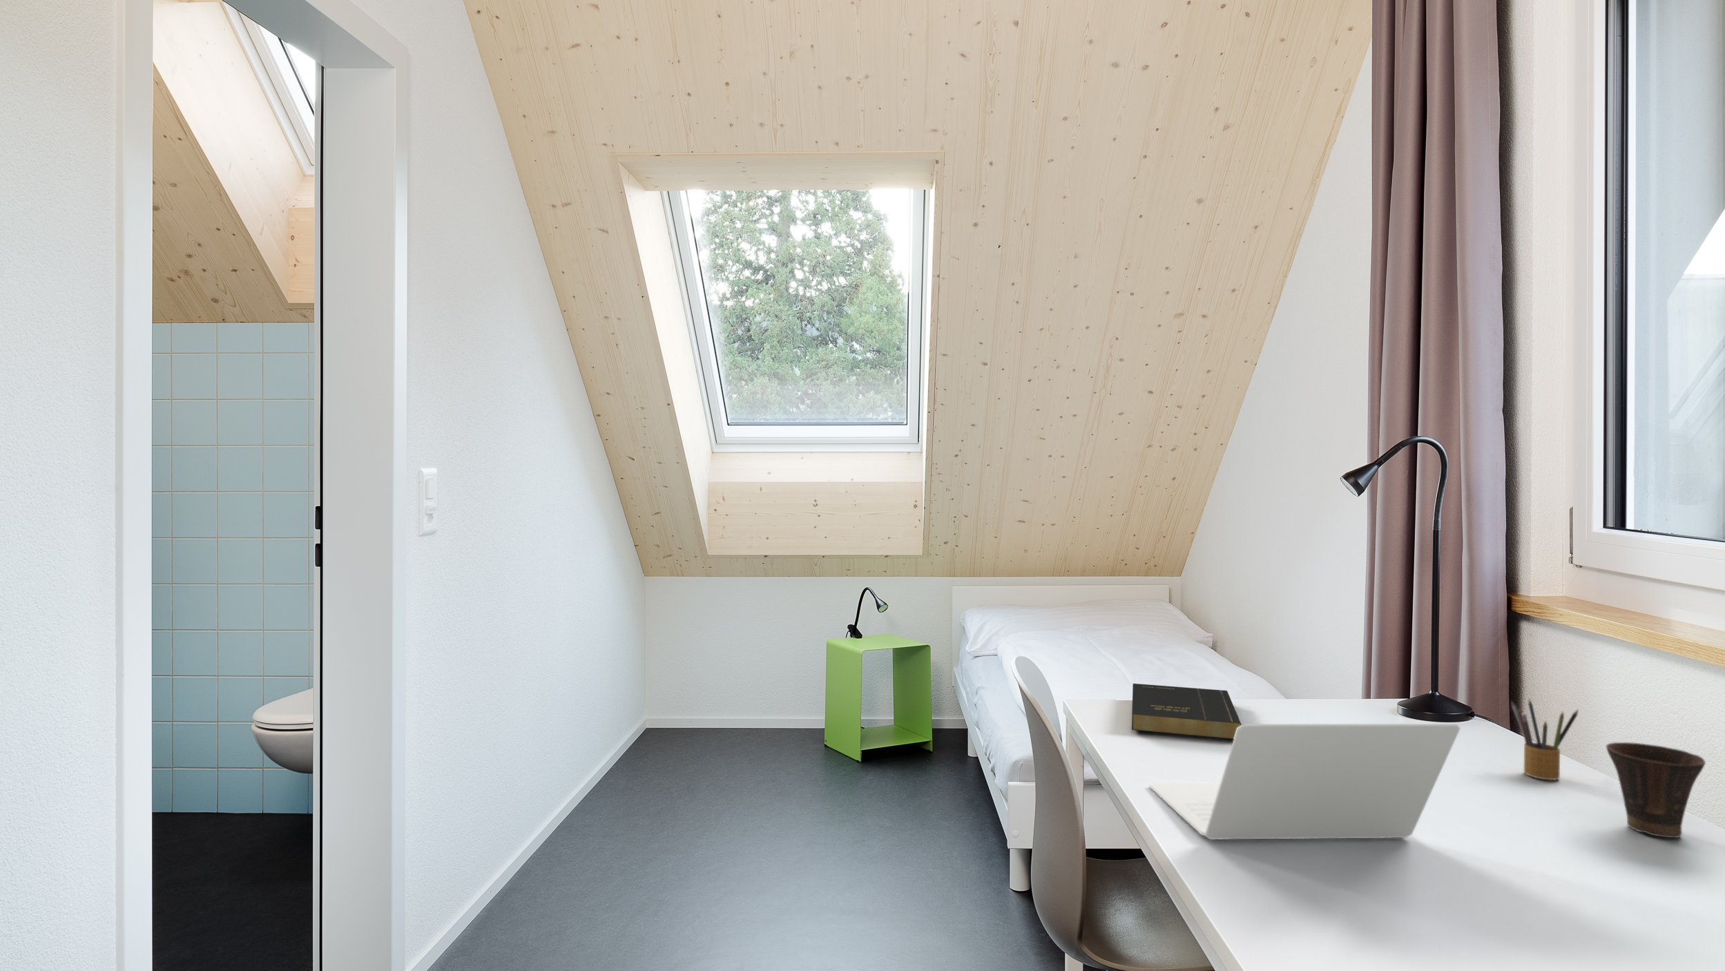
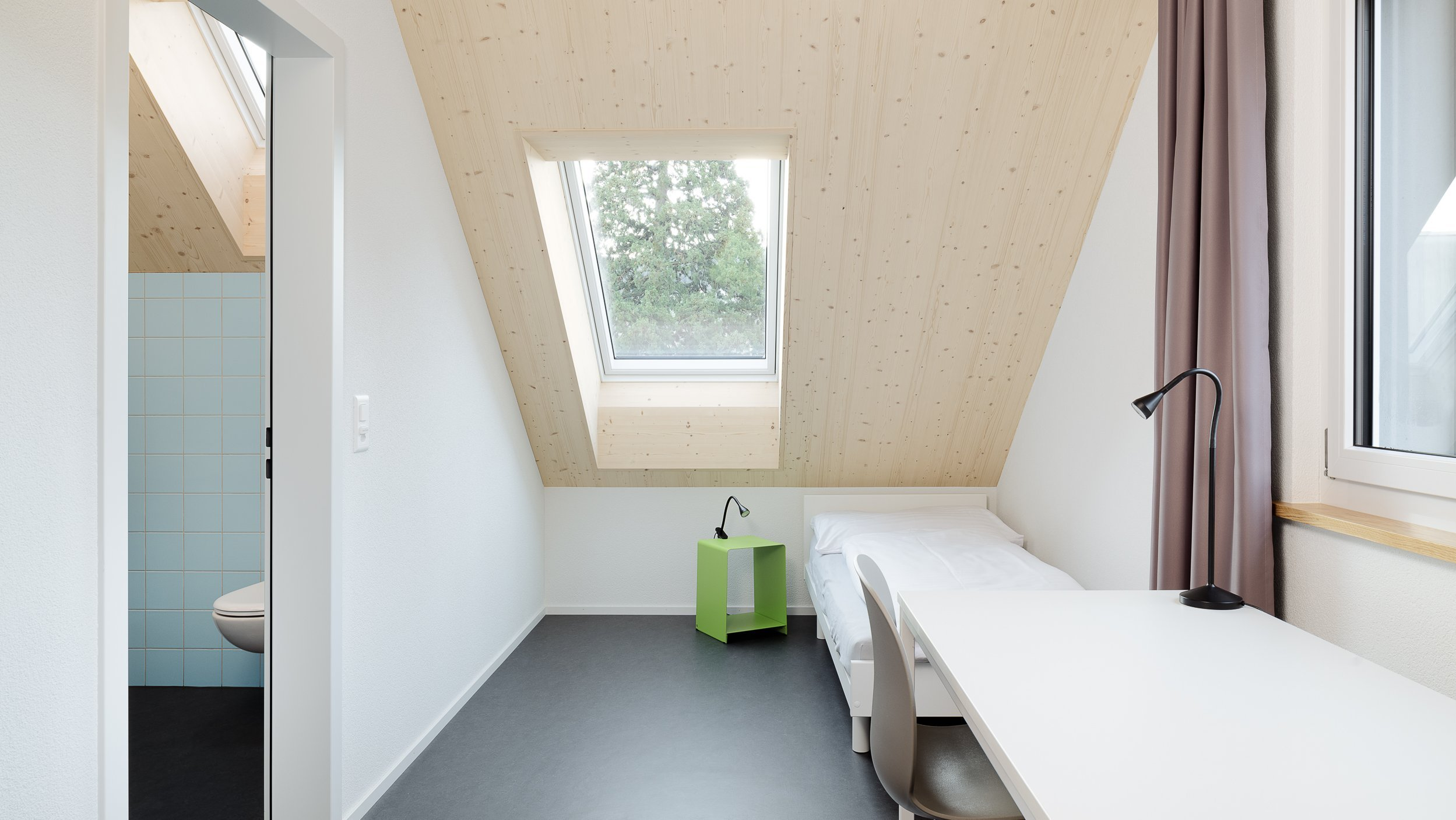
- cup [1605,741,1706,838]
- pencil box [1511,697,1579,780]
- book [1131,683,1242,740]
- laptop [1148,690,1461,841]
